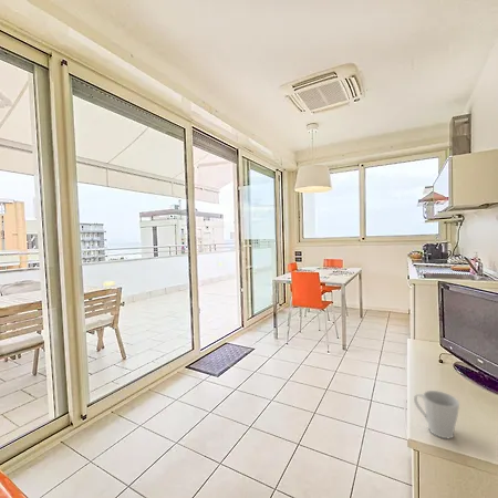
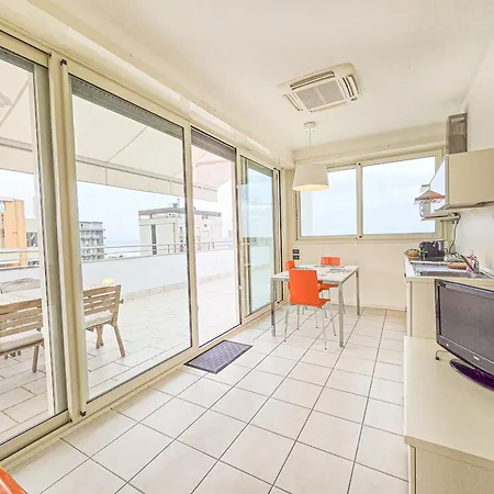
- mug [413,390,460,439]
